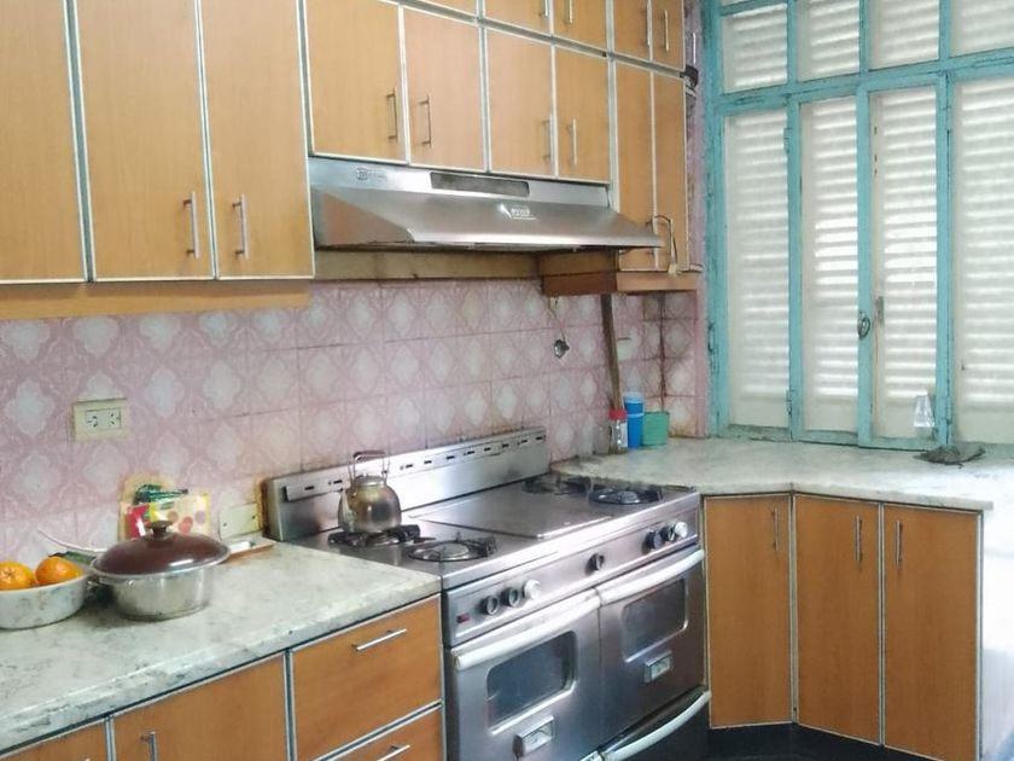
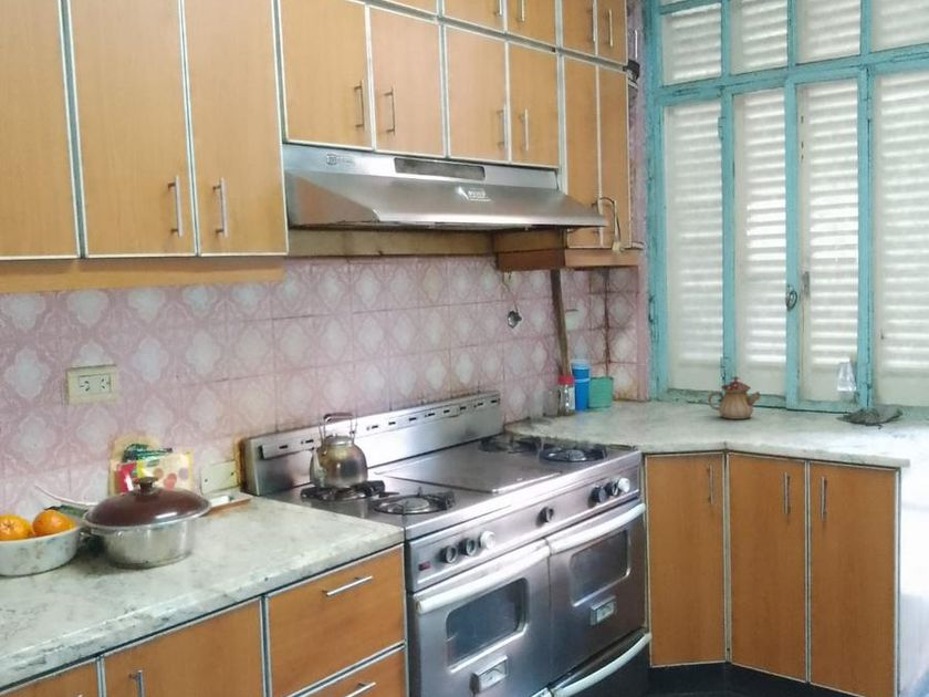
+ teapot [707,375,762,420]
